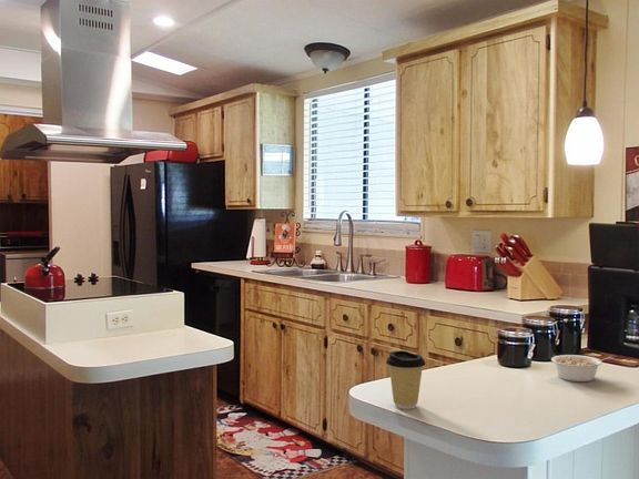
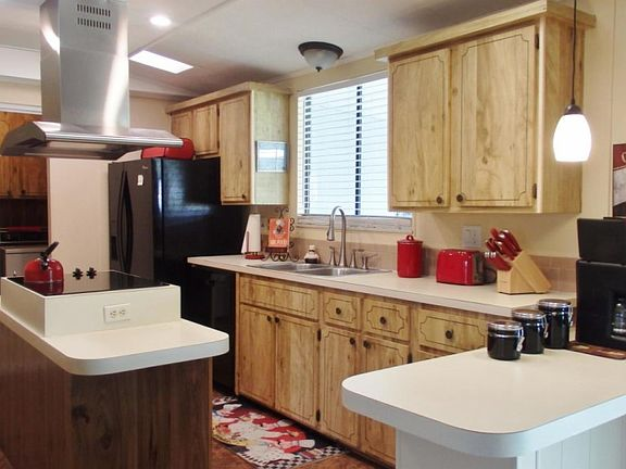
- legume [550,354,612,383]
- coffee cup [385,349,426,410]
